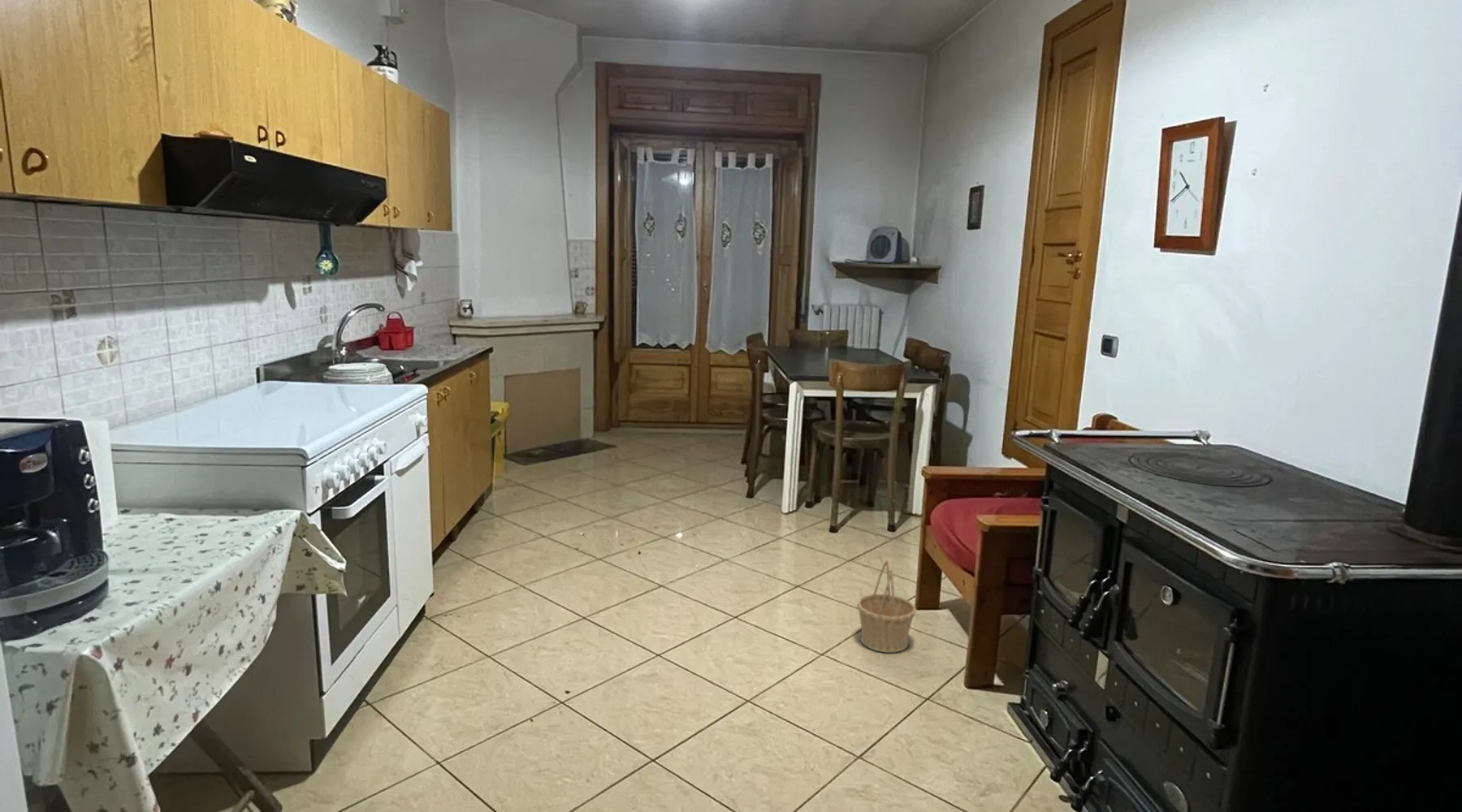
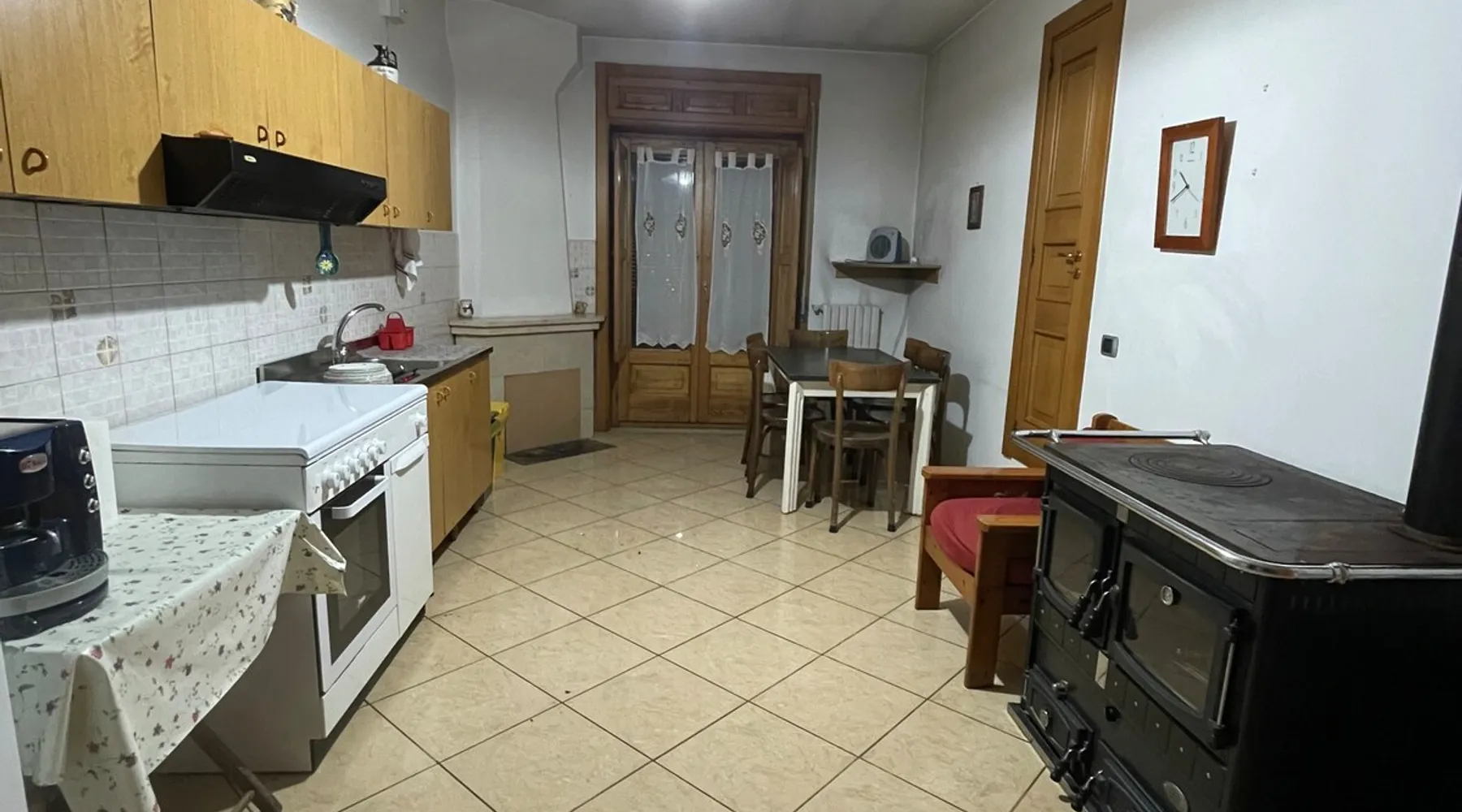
- basket [856,559,917,653]
